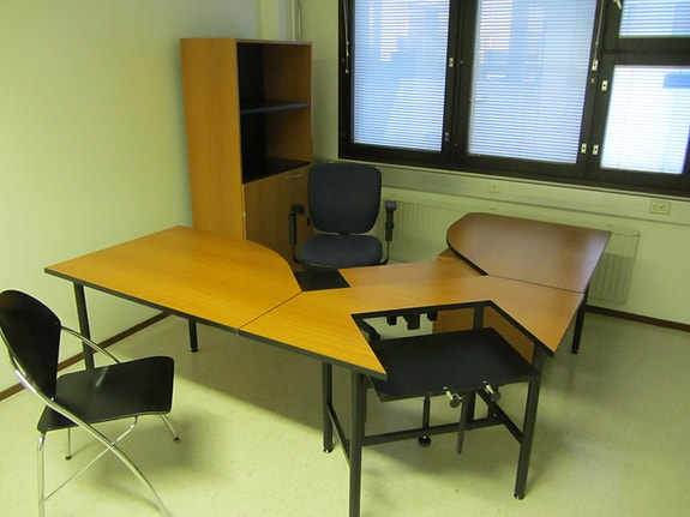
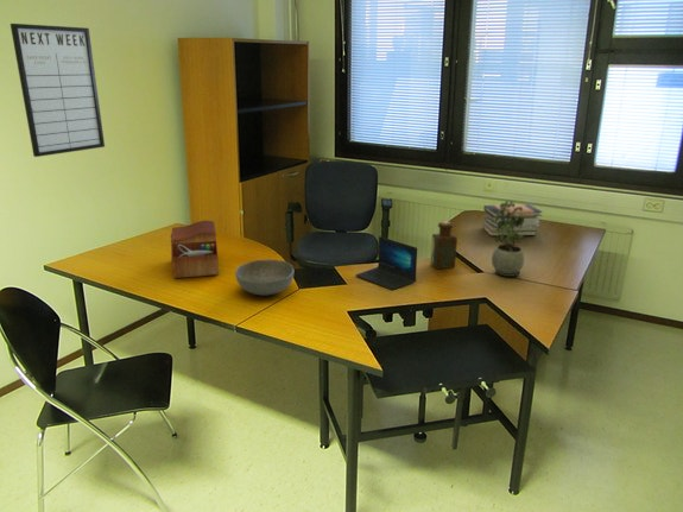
+ bottle [430,220,459,270]
+ book stack [482,203,544,236]
+ sewing box [170,220,220,279]
+ potted plant [491,200,525,278]
+ laptop [354,235,418,291]
+ writing board [10,23,106,158]
+ bowl [234,259,295,297]
